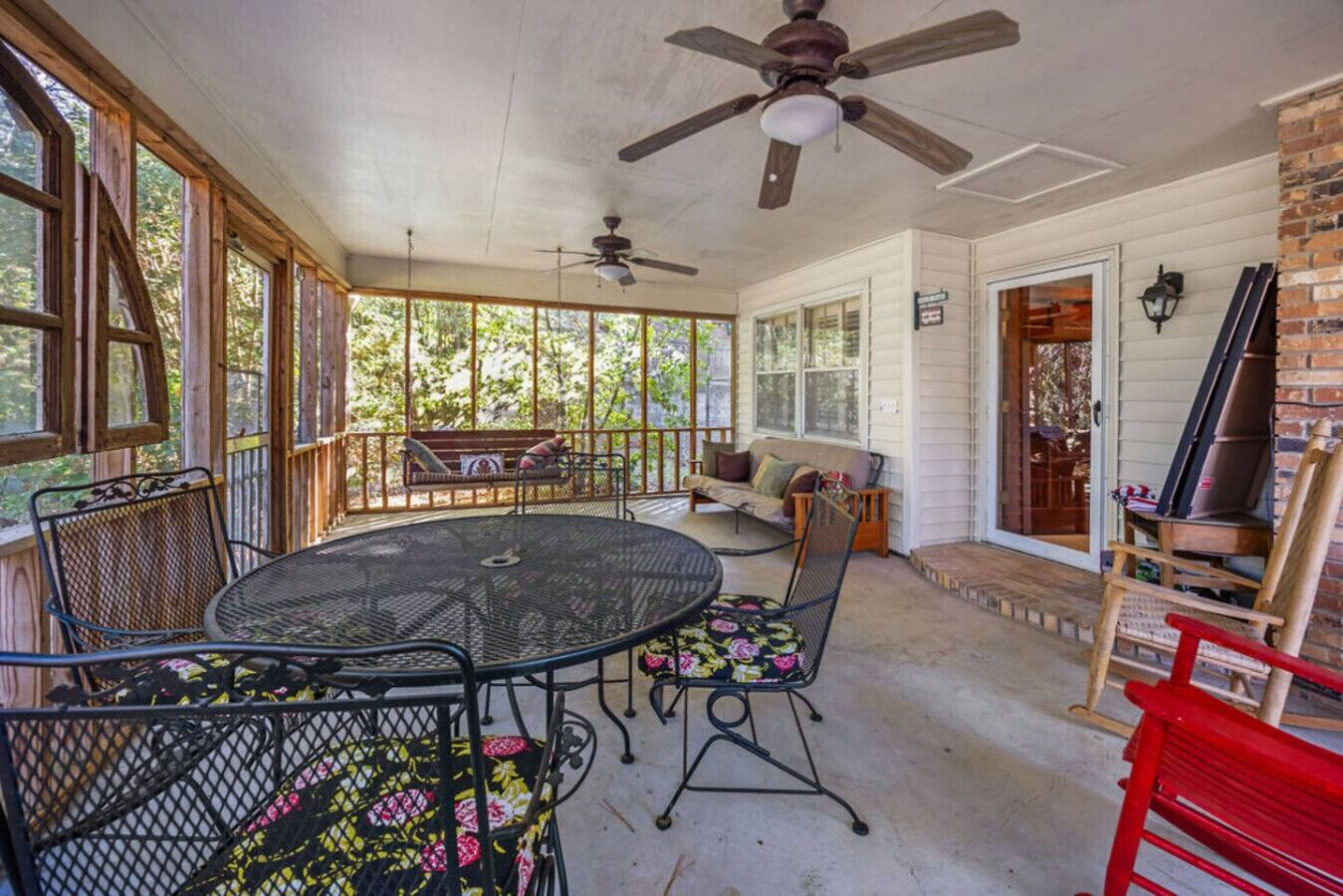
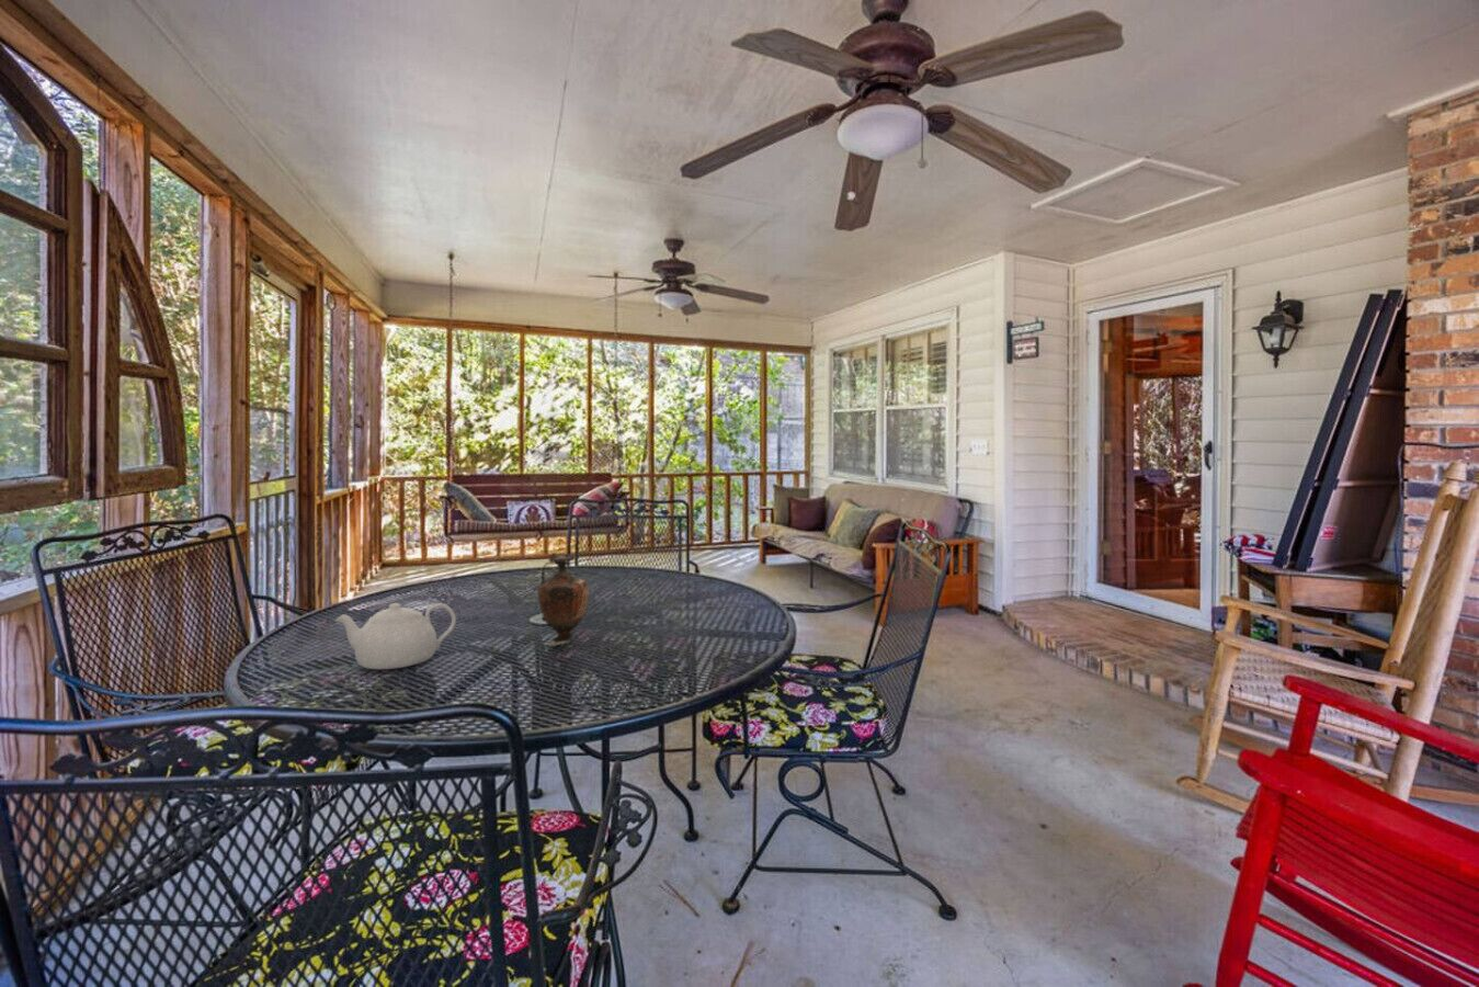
+ teapot [335,603,457,670]
+ vase [537,553,590,647]
